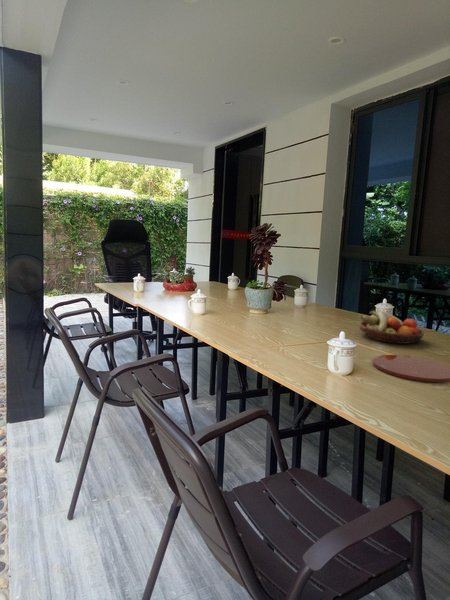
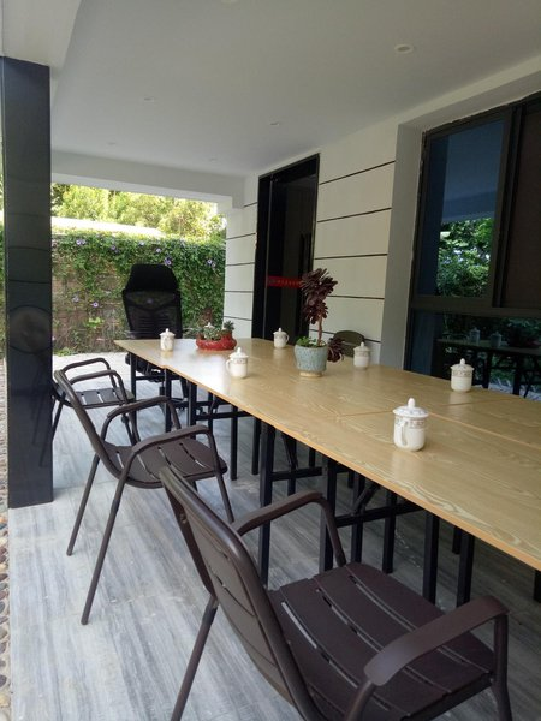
- fruit bowl [359,310,425,345]
- plate [372,354,450,383]
